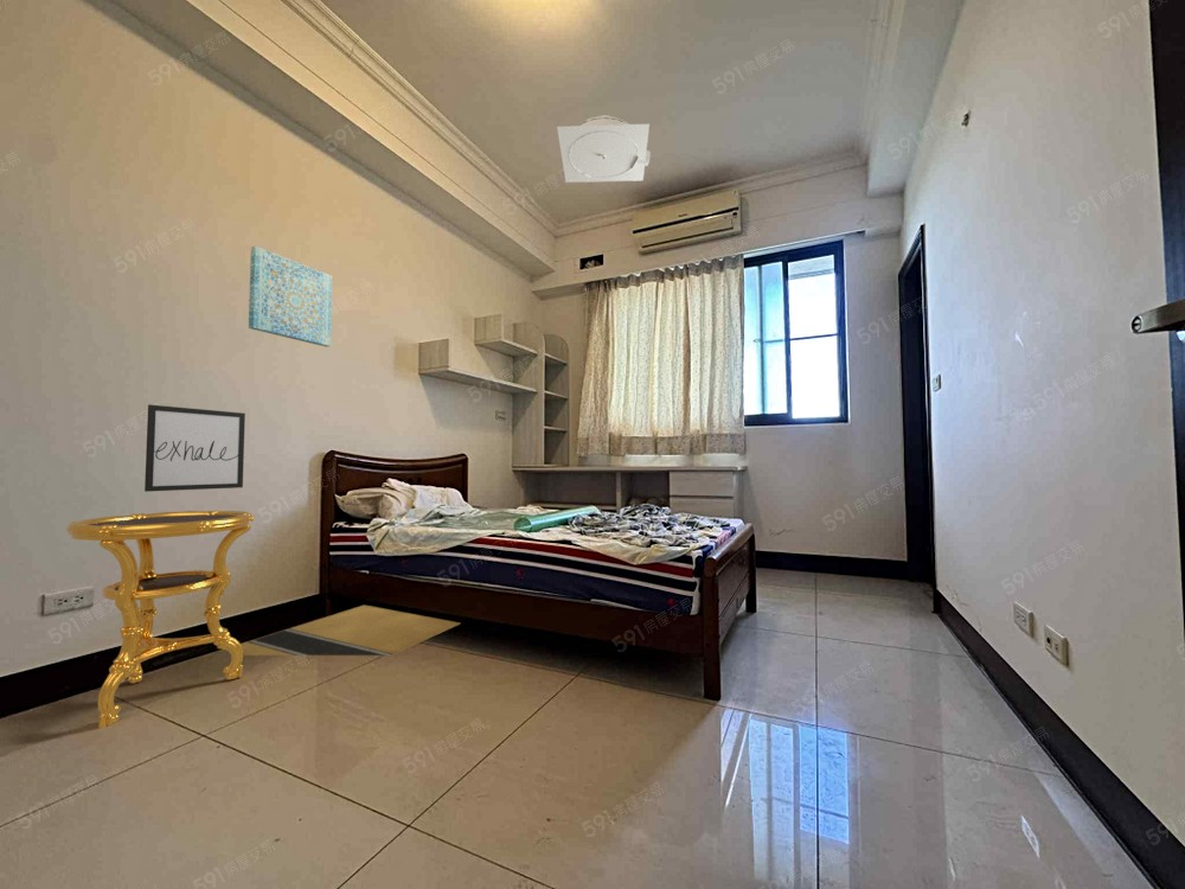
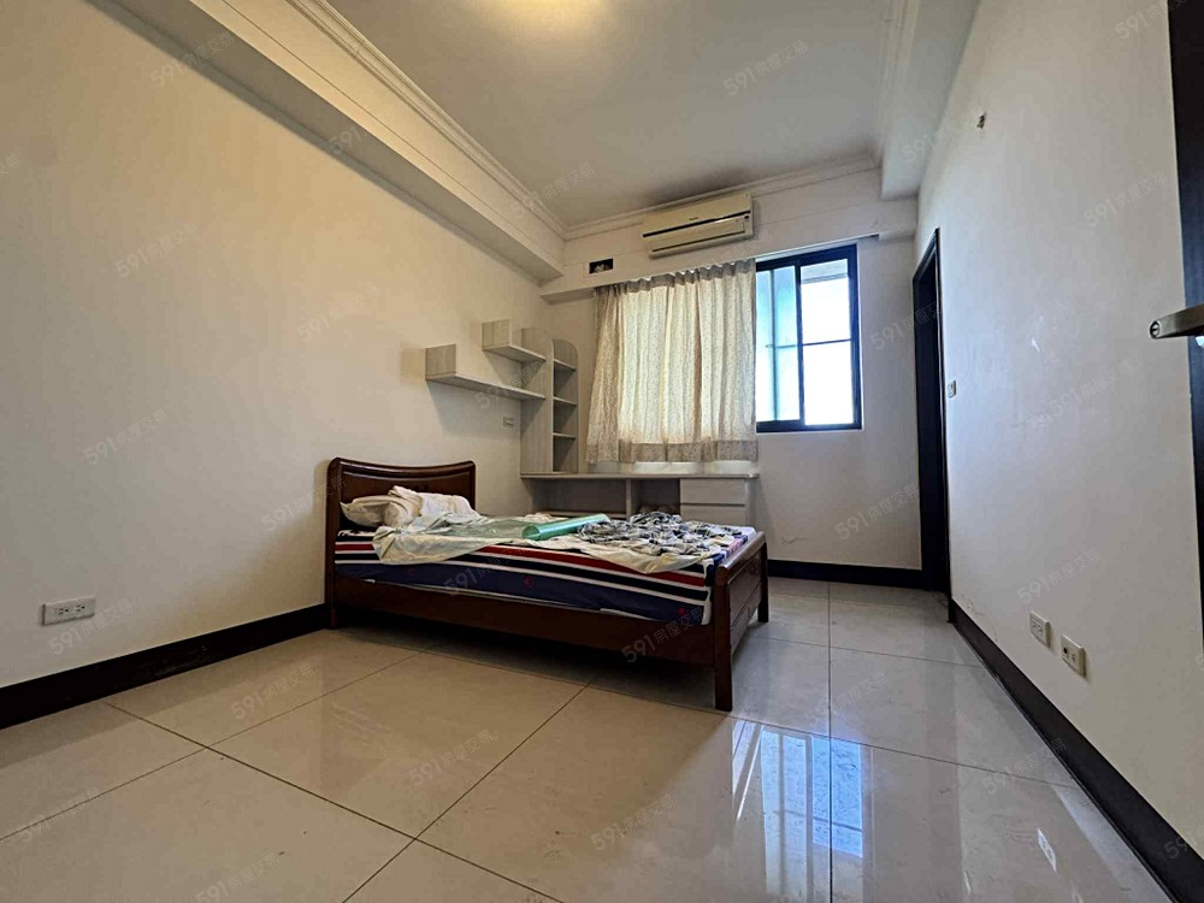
- wall art [248,244,333,348]
- ceiling light [556,114,652,184]
- side table [65,510,255,729]
- door mat [224,605,461,657]
- wall art [143,404,246,493]
